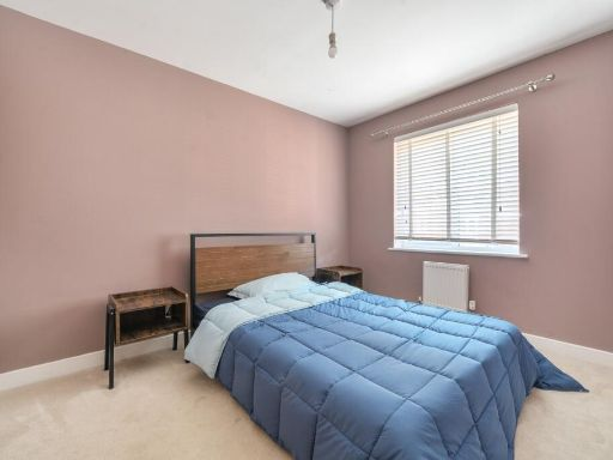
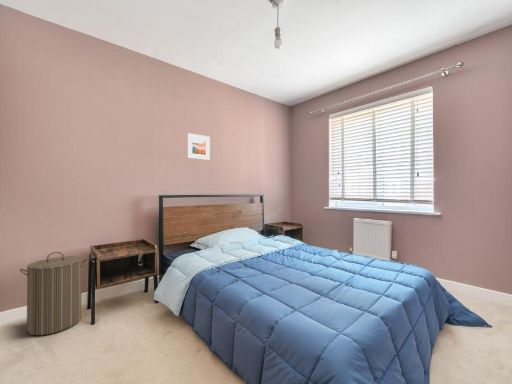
+ laundry hamper [19,251,89,336]
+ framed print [186,132,211,161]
